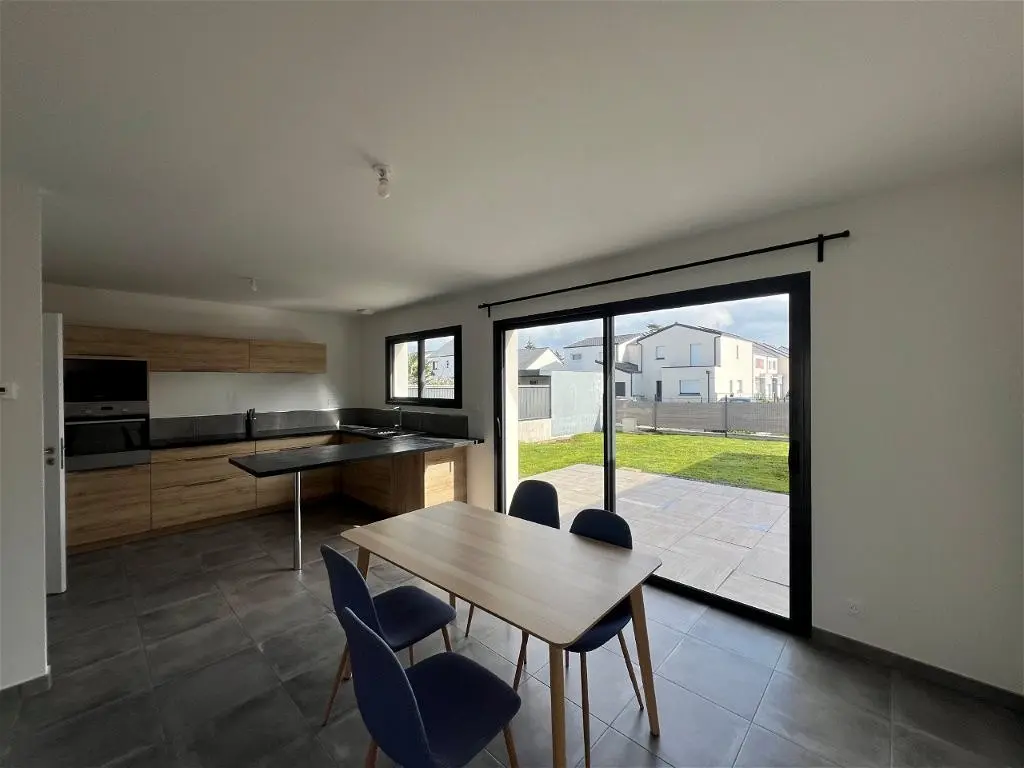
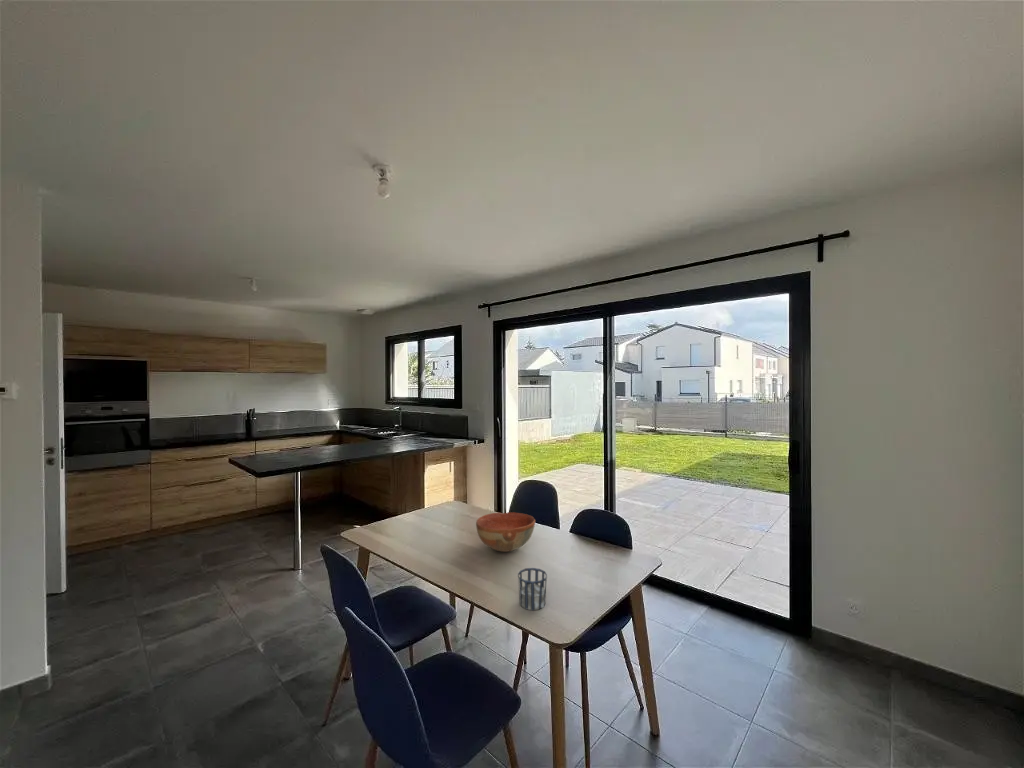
+ bowl [475,511,536,553]
+ cup [517,567,548,611]
